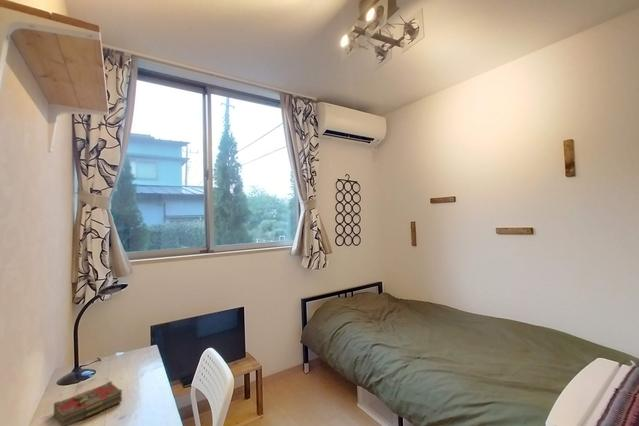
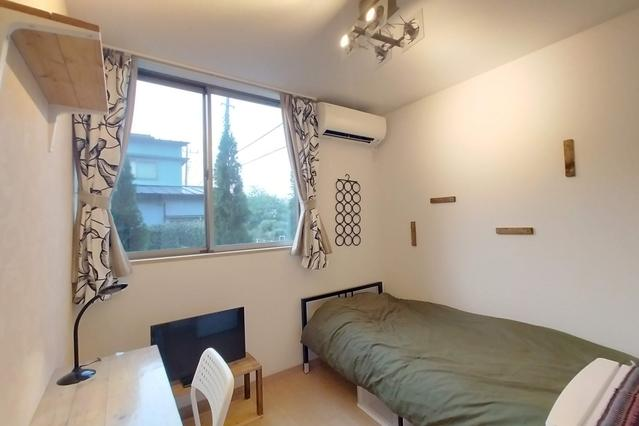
- book [53,380,123,426]
